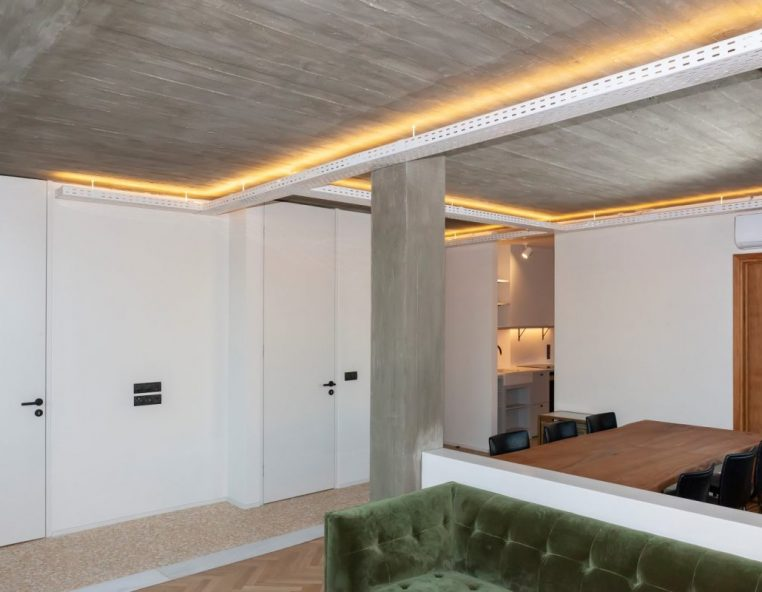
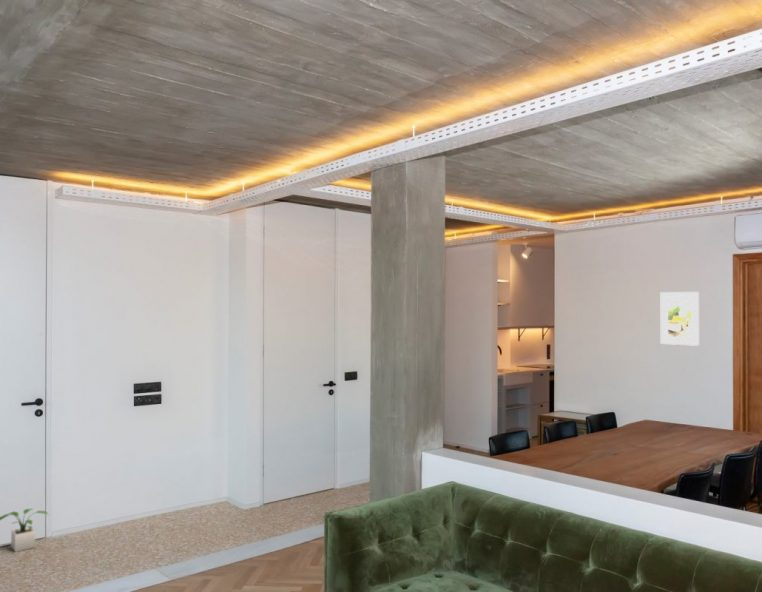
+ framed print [660,291,700,347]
+ potted plant [0,508,49,553]
